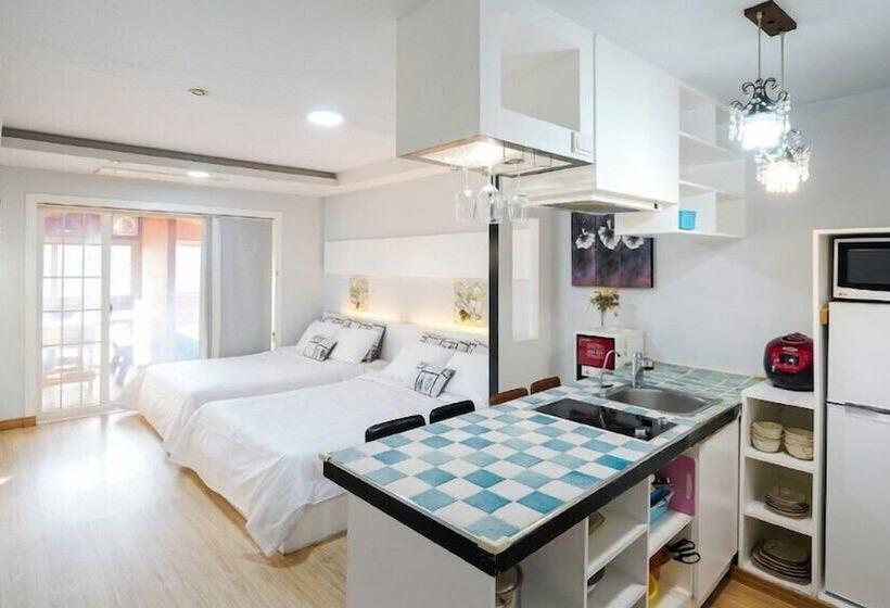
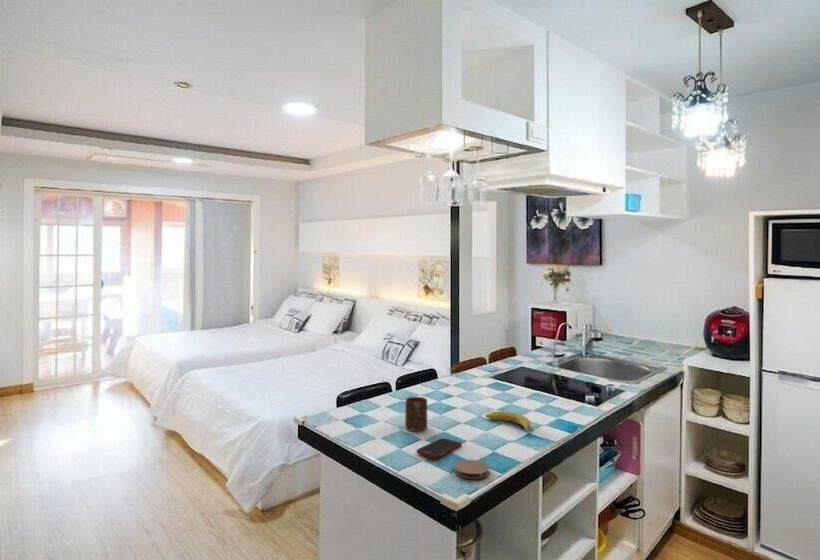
+ coaster [453,459,490,480]
+ cell phone [416,437,462,459]
+ cup [404,396,428,432]
+ fruit [485,410,533,435]
